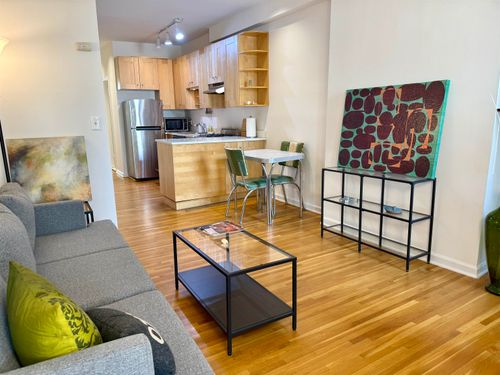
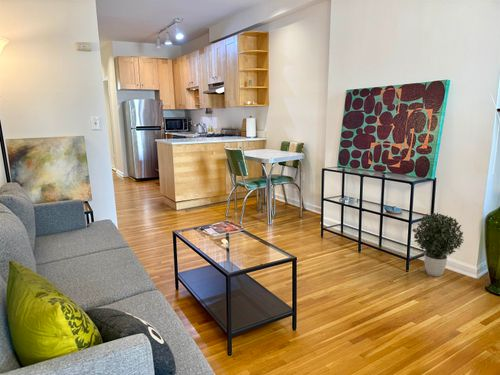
+ potted plant [411,212,465,278]
